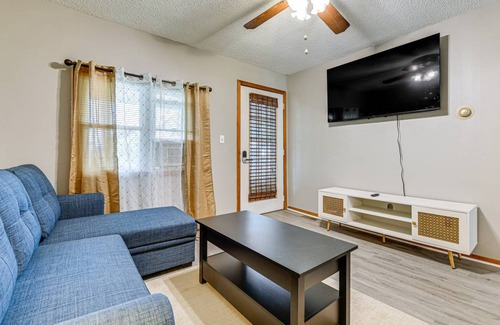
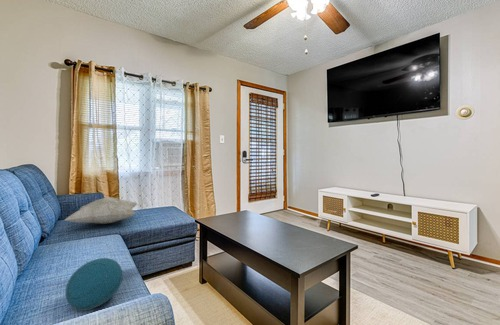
+ cushion [64,257,124,311]
+ decorative pillow [64,196,138,225]
